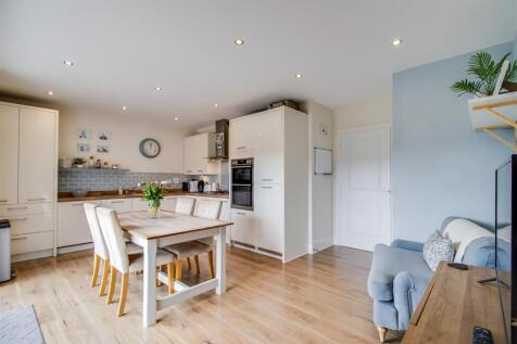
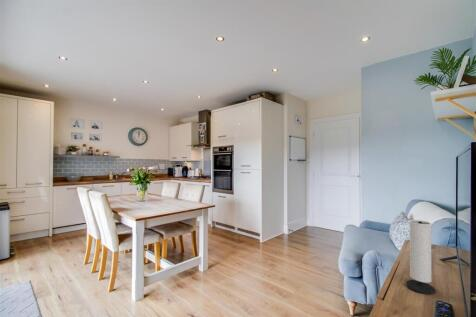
+ speaker [405,219,437,295]
